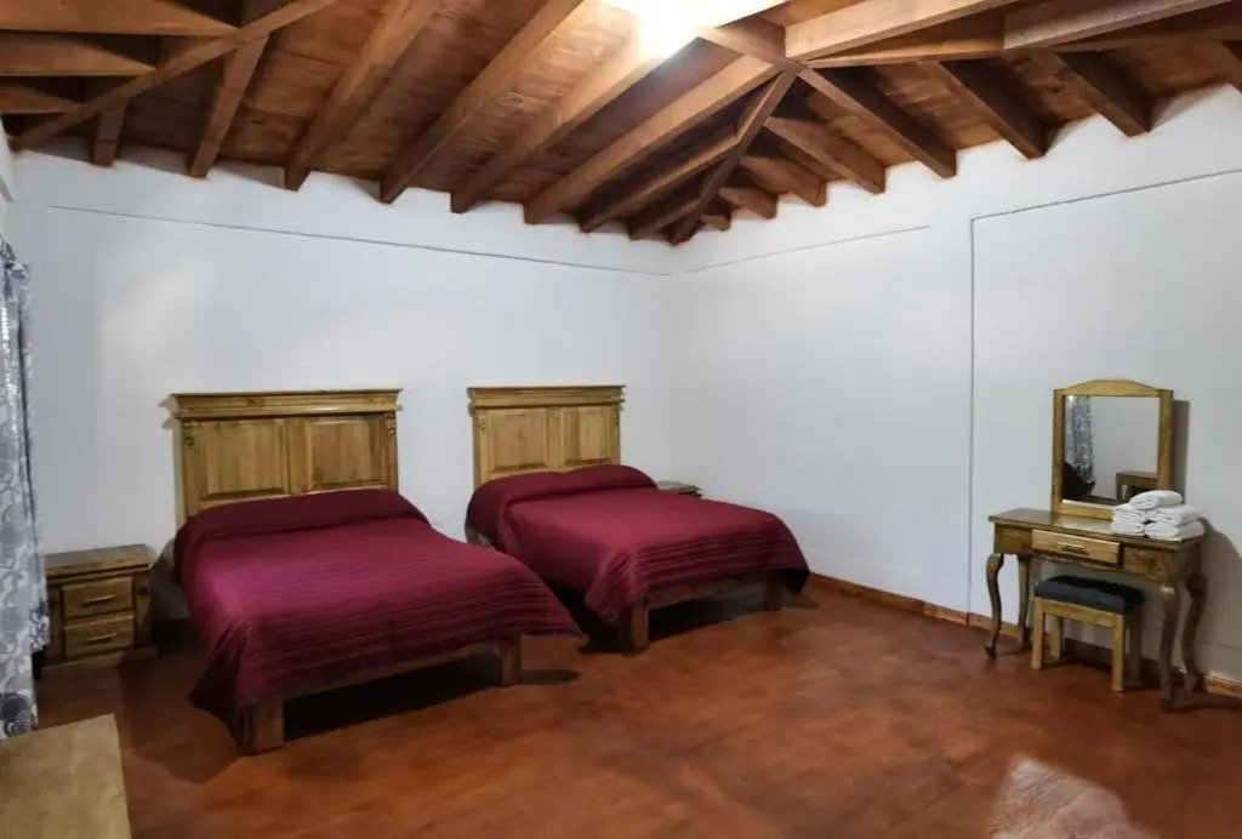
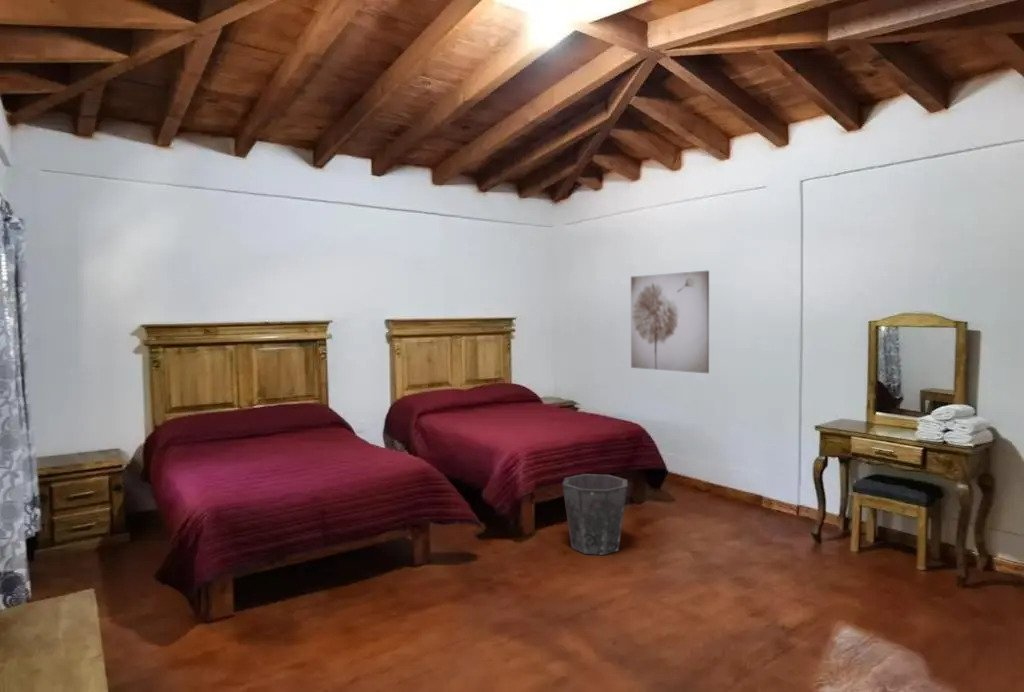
+ waste bin [561,473,628,556]
+ wall art [630,270,710,374]
